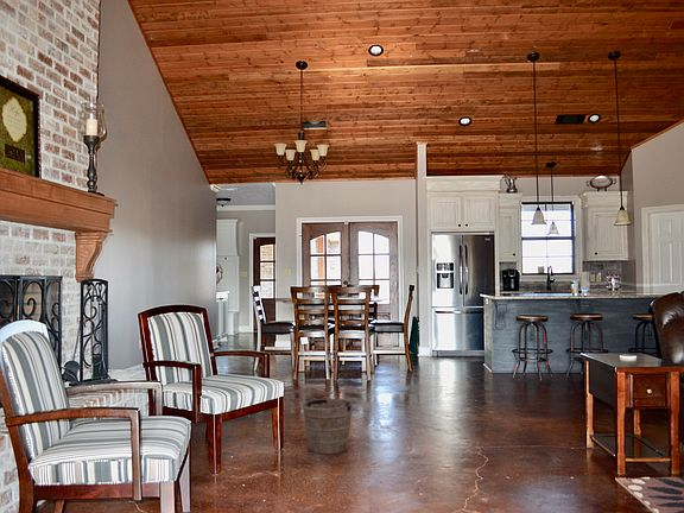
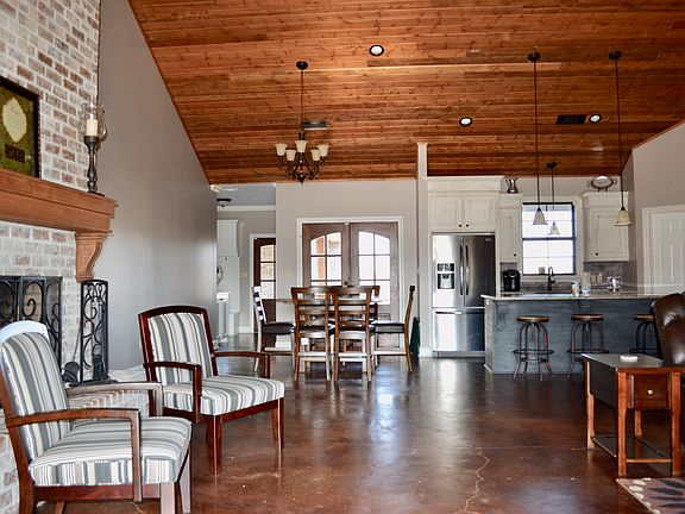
- bucket [298,398,354,455]
